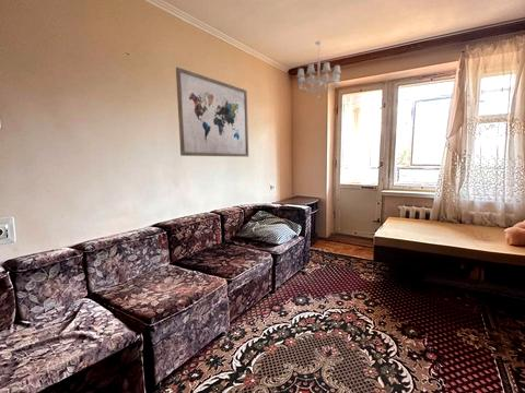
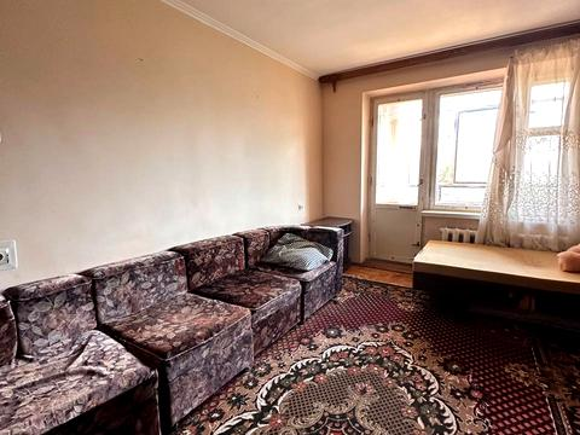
- chandelier [296,40,342,99]
- wall art [175,67,249,158]
